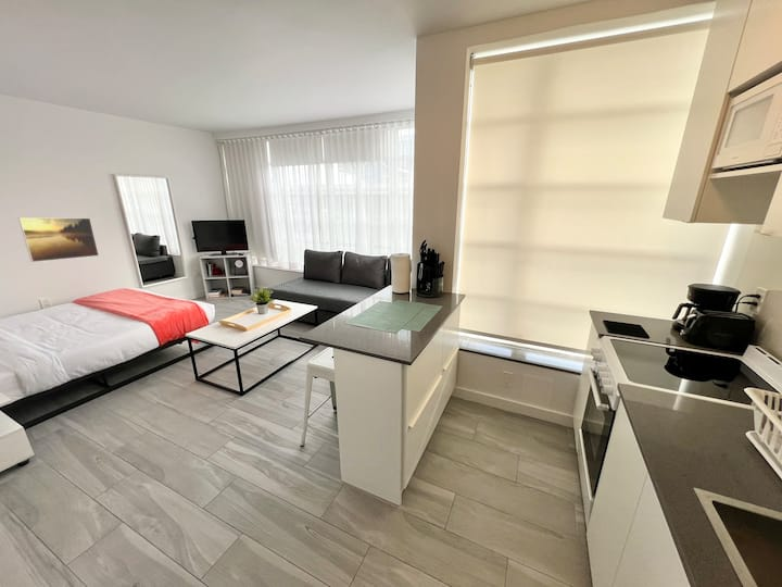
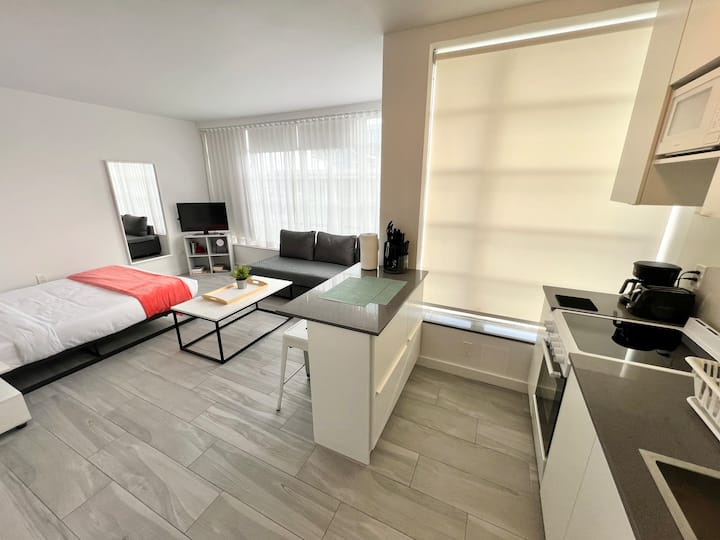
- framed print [17,216,100,263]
